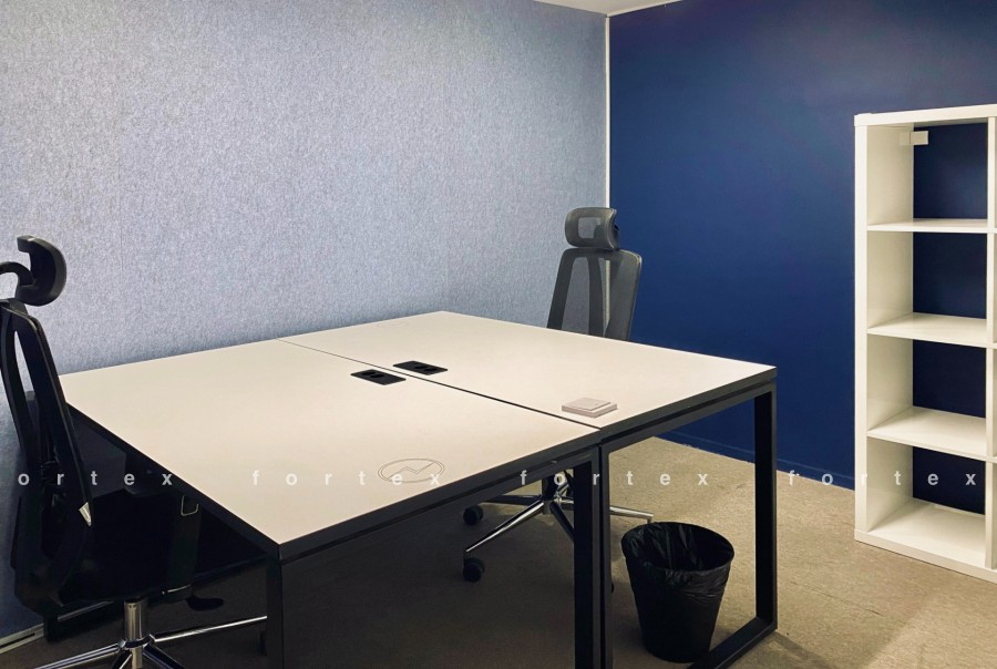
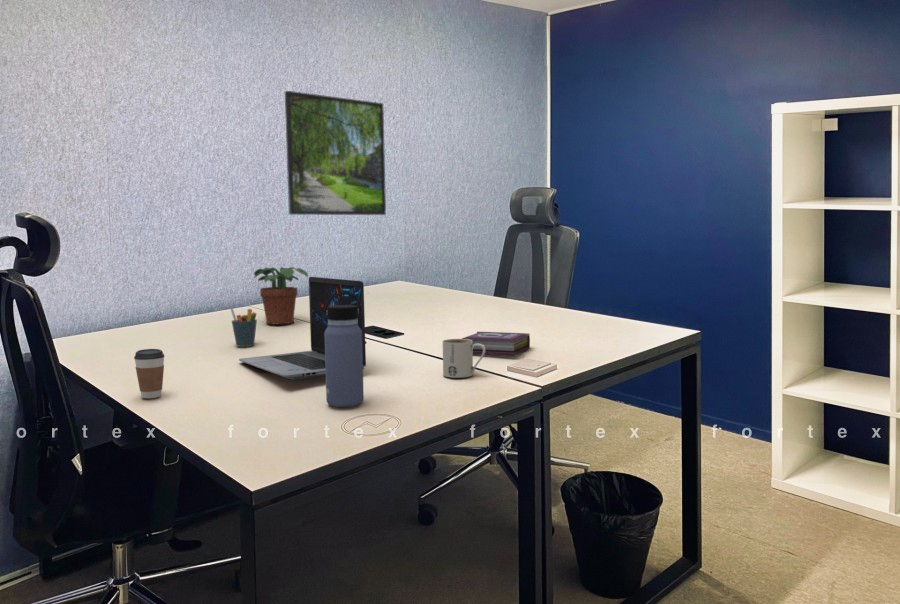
+ pen holder [229,306,258,348]
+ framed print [284,90,387,216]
+ book [461,331,531,357]
+ water bottle [324,292,365,408]
+ coffee cup [133,348,166,399]
+ laptop [238,276,367,381]
+ mug [442,338,485,379]
+ potted plant [253,266,309,325]
